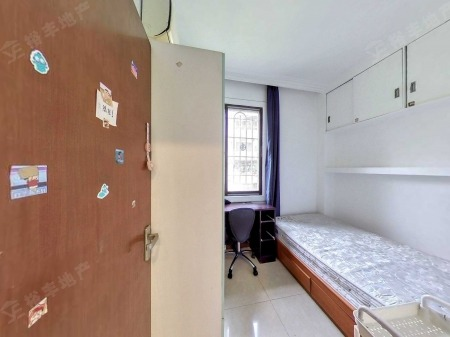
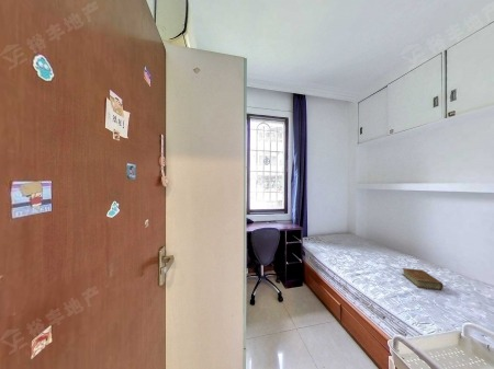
+ book [401,267,445,291]
